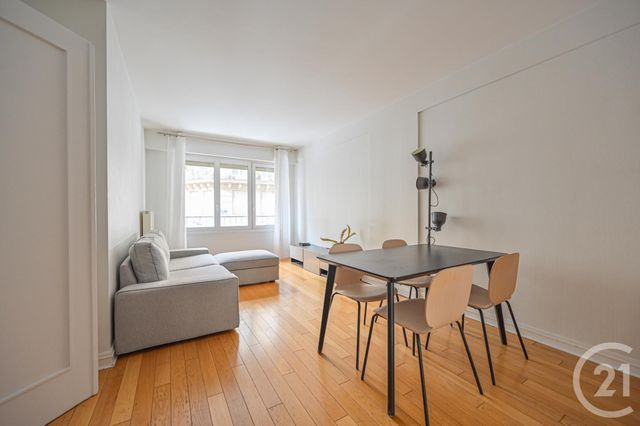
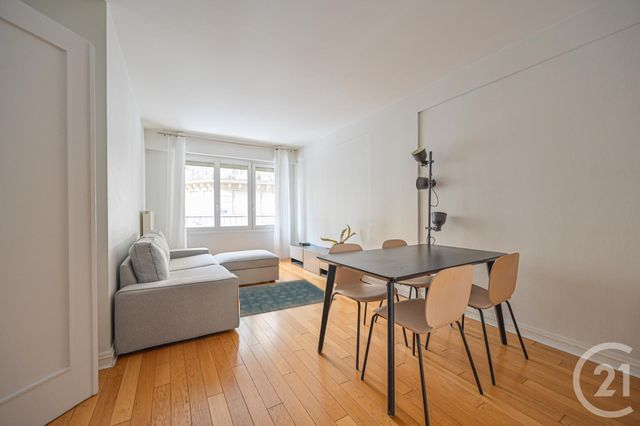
+ rug [238,278,337,318]
